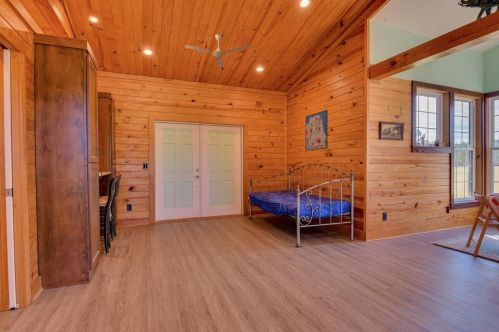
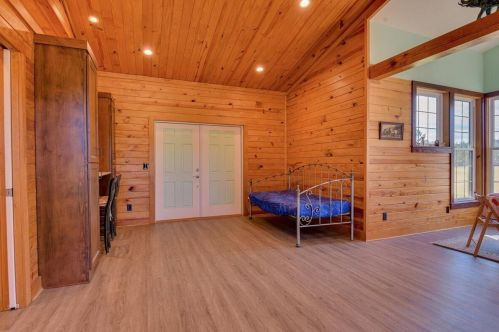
- wall art [304,109,329,151]
- ceiling fan [182,33,251,68]
